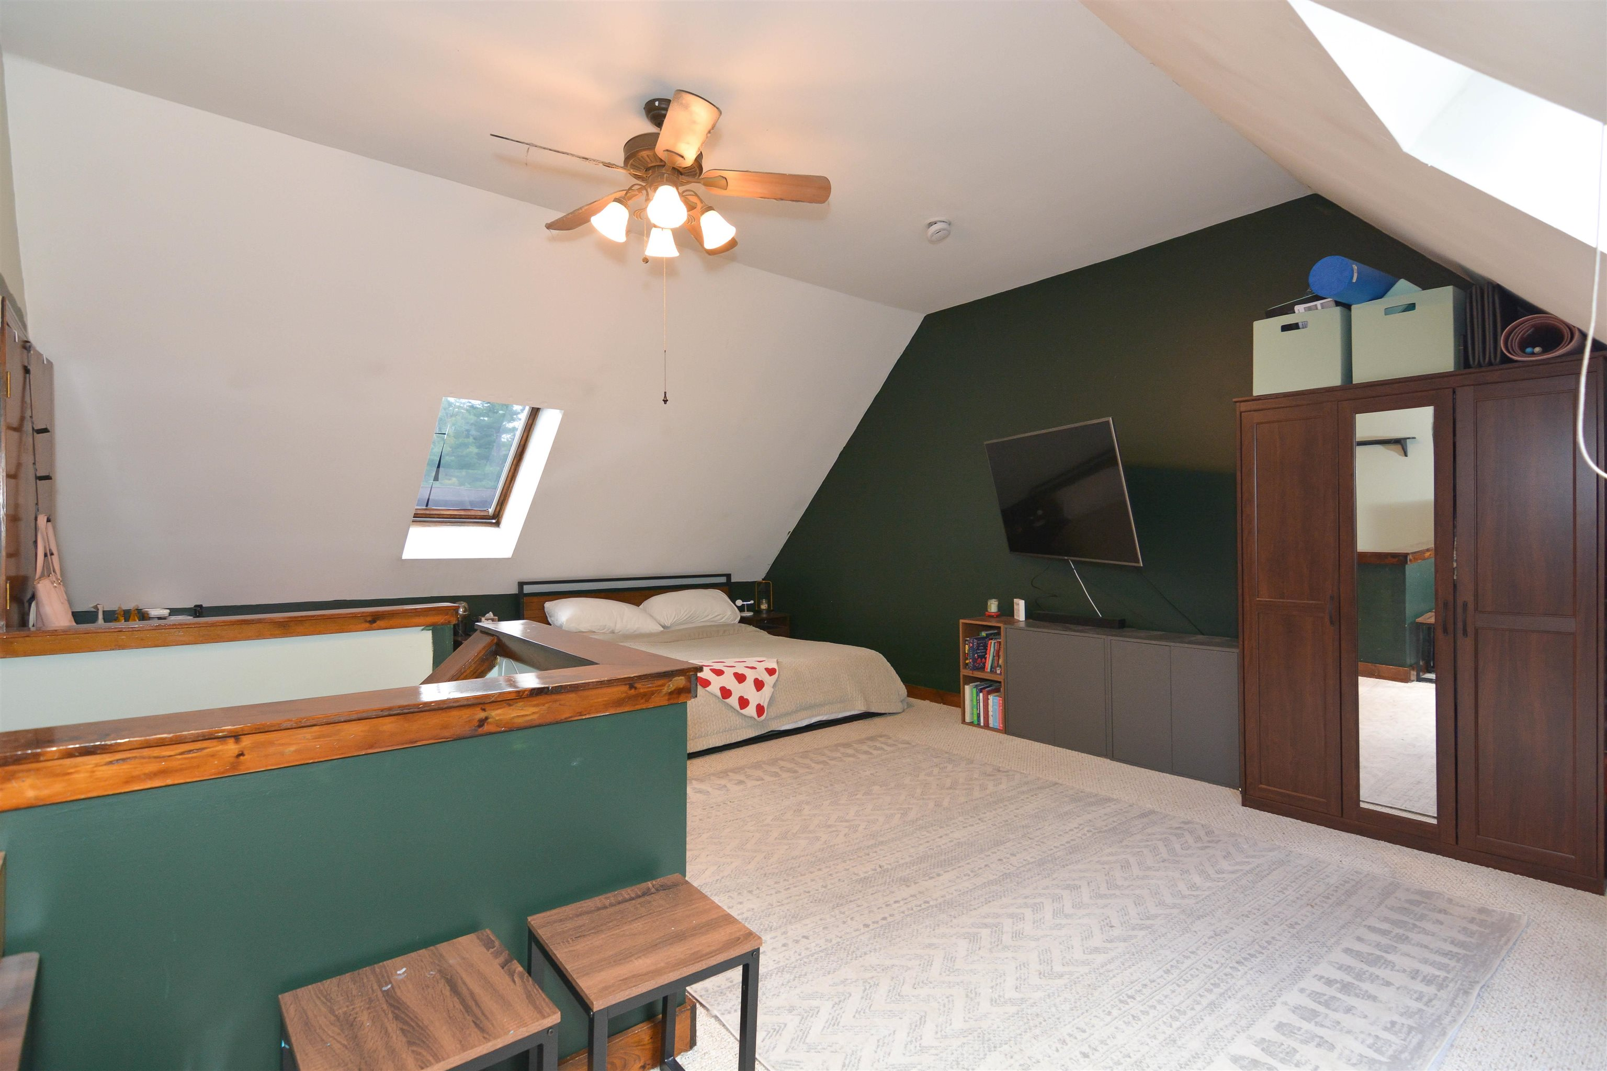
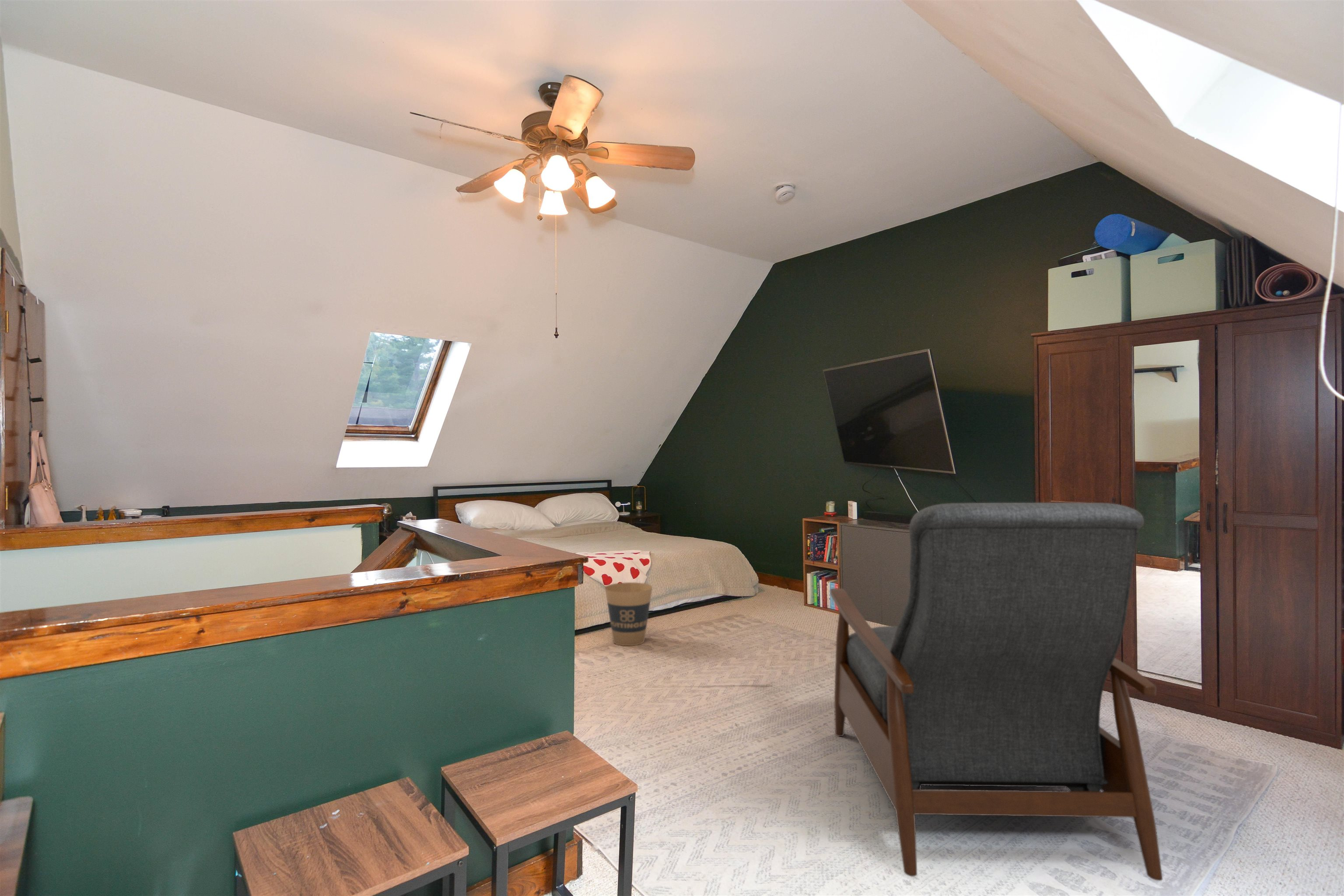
+ trash can [605,582,653,646]
+ chair [830,502,1163,881]
